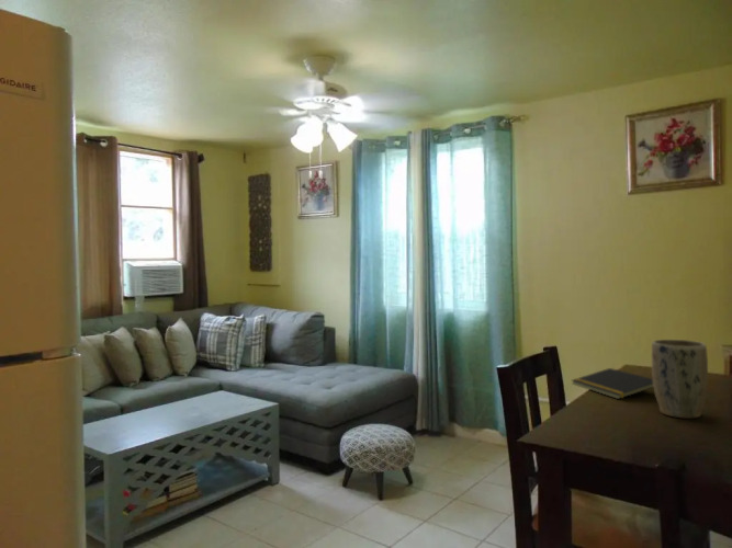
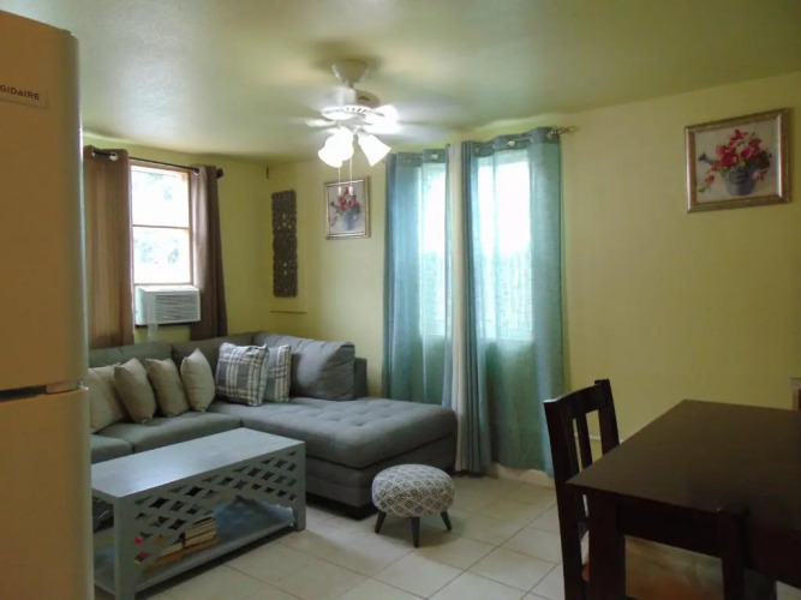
- notepad [571,367,654,400]
- plant pot [651,339,709,420]
